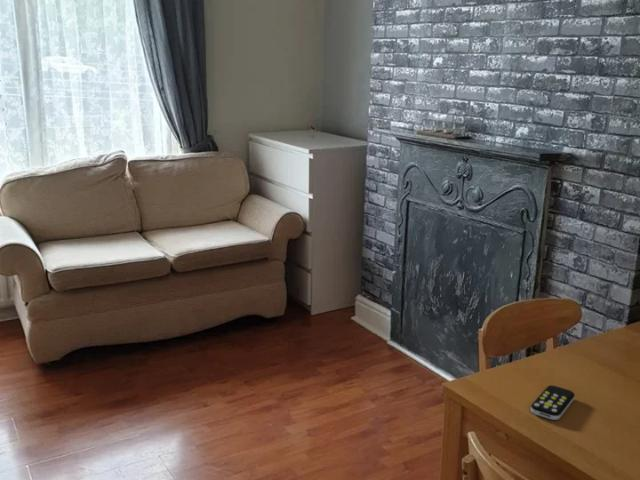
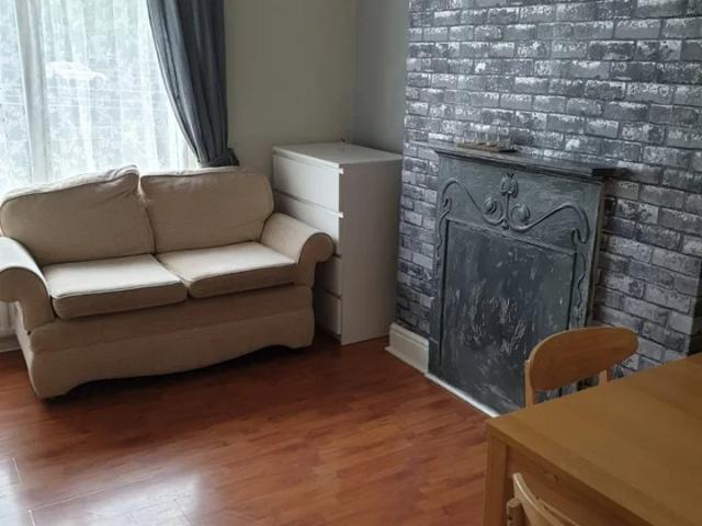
- remote control [530,384,576,421]
